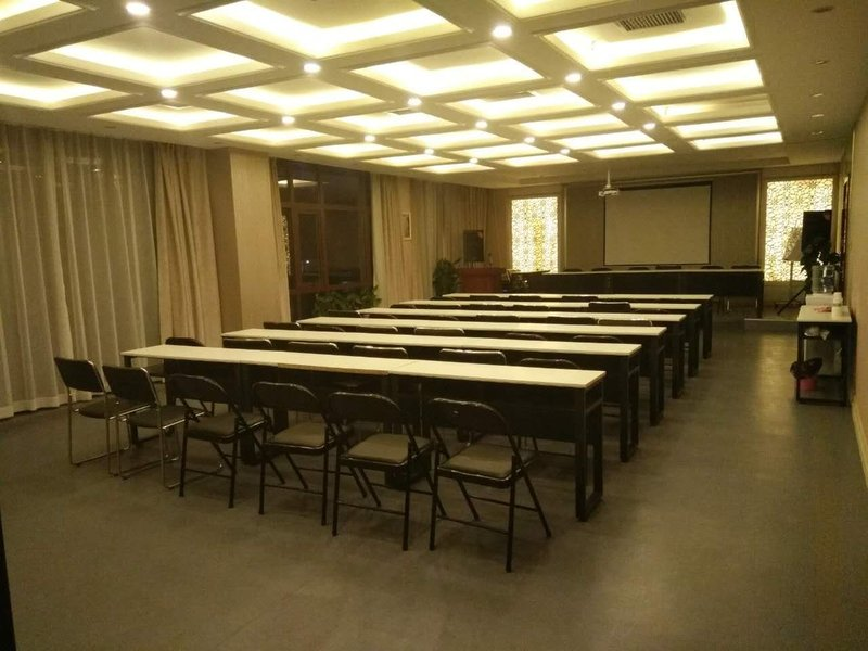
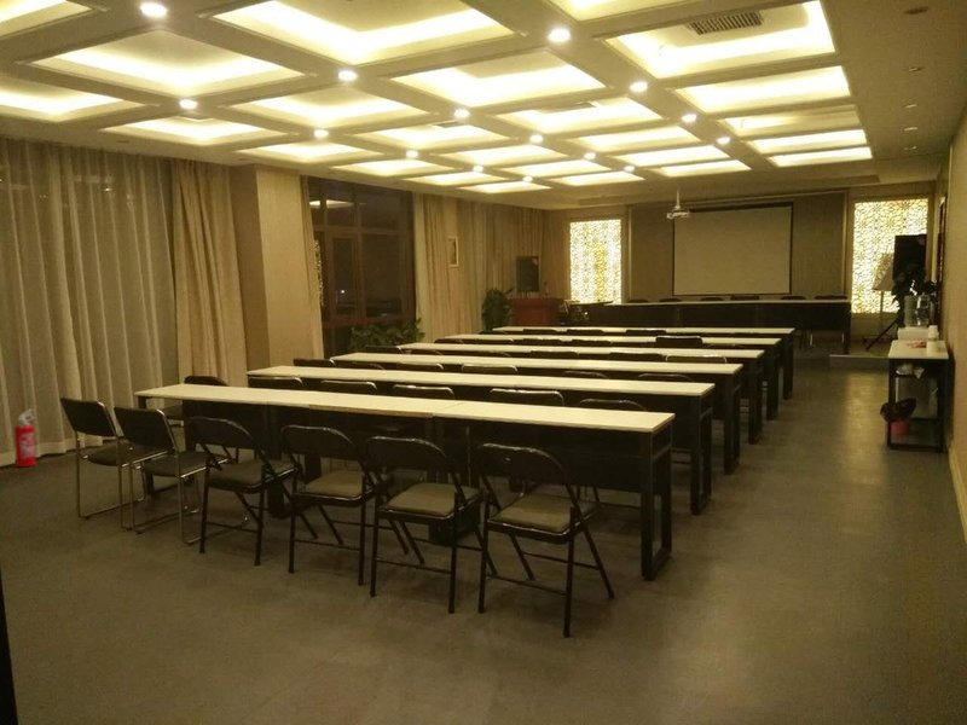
+ fire extinguisher [13,407,37,468]
